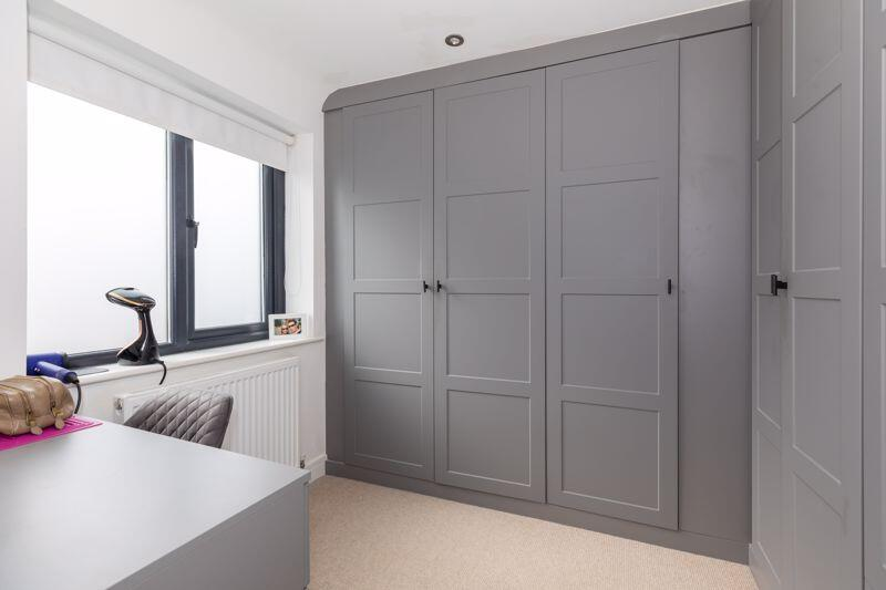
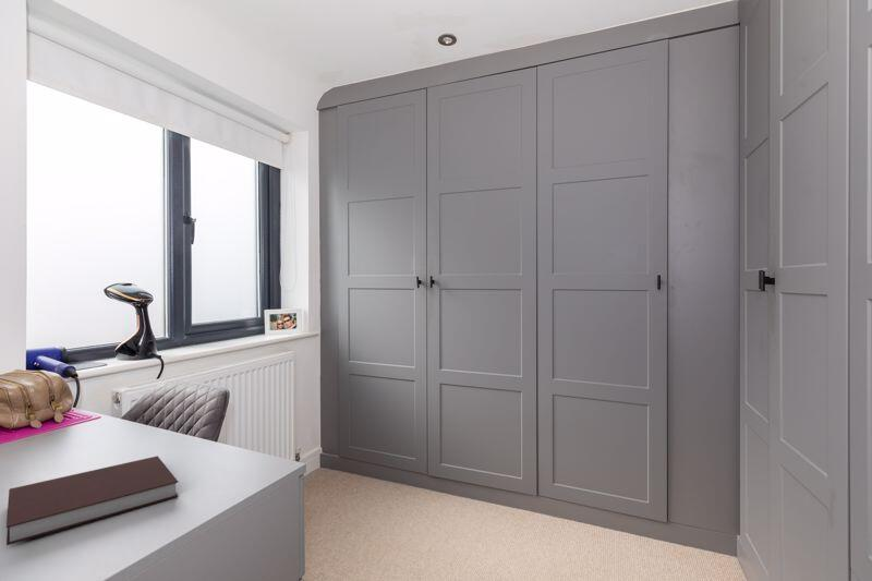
+ notebook [5,455,179,546]
